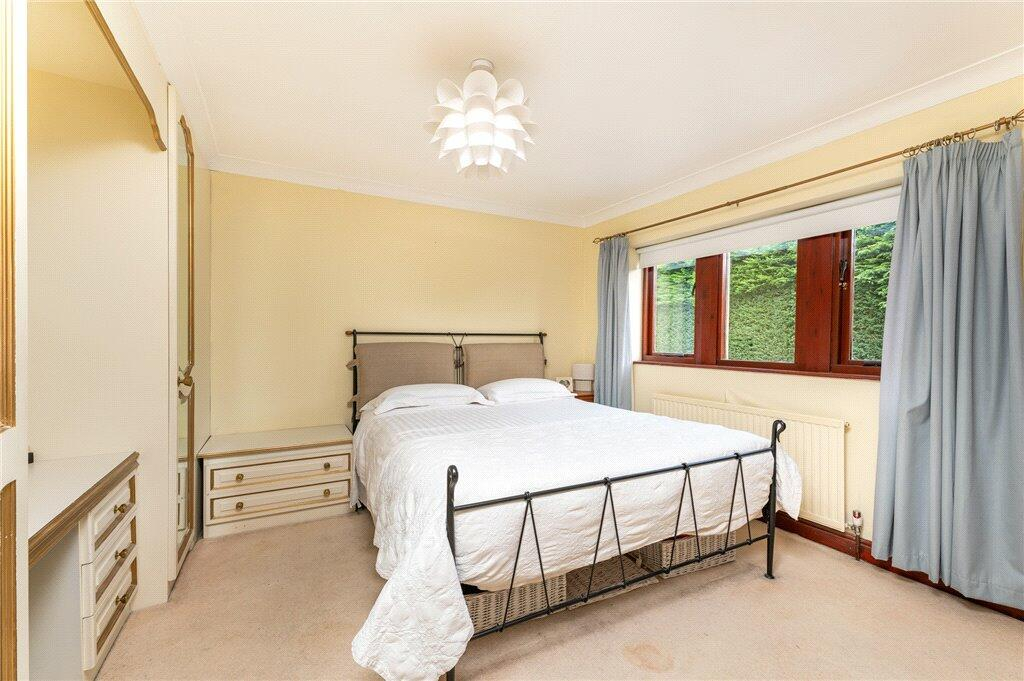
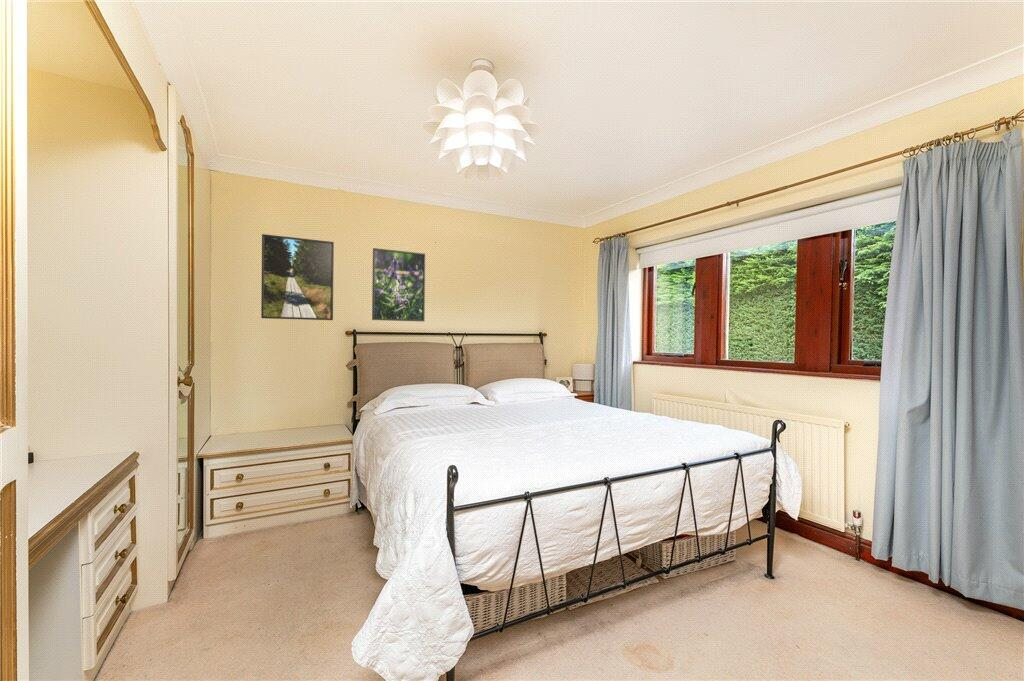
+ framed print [260,233,335,321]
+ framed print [371,247,426,323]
